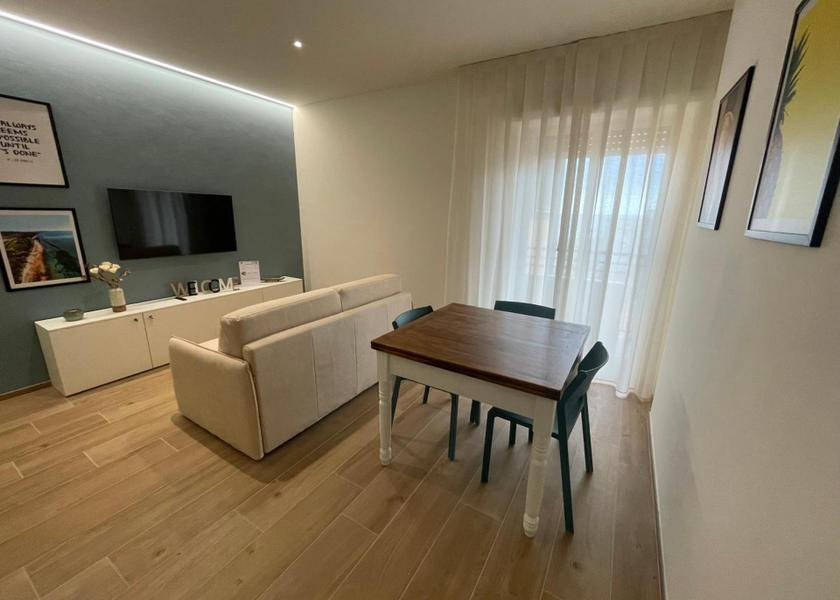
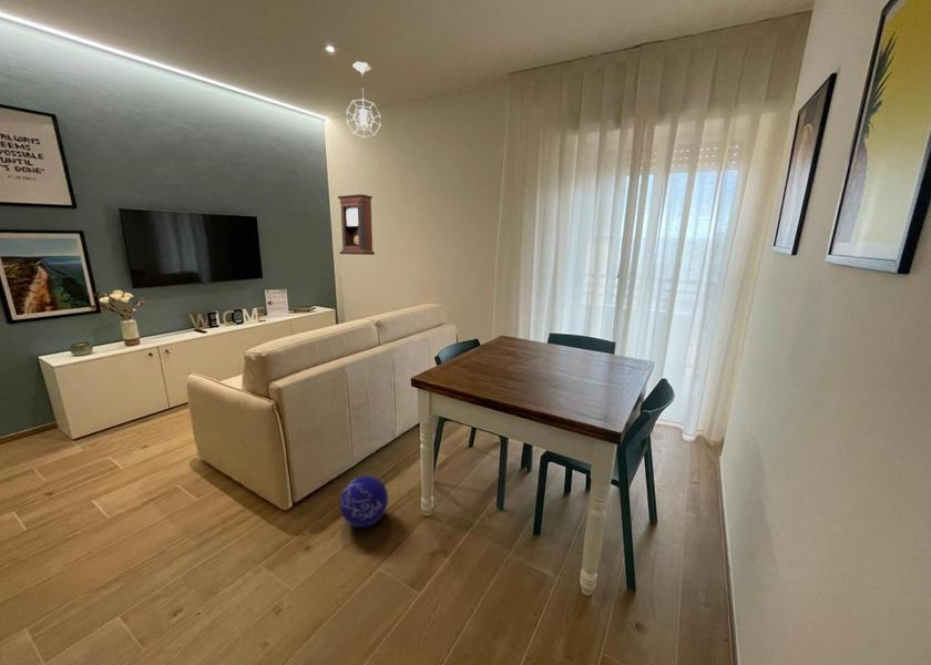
+ pendulum clock [337,193,376,256]
+ pendant light [346,61,381,139]
+ ball [339,474,389,529]
